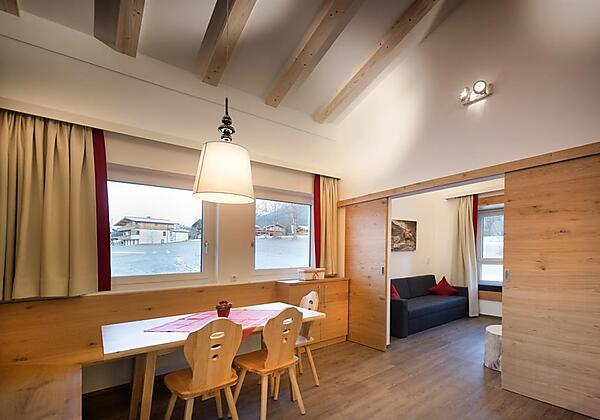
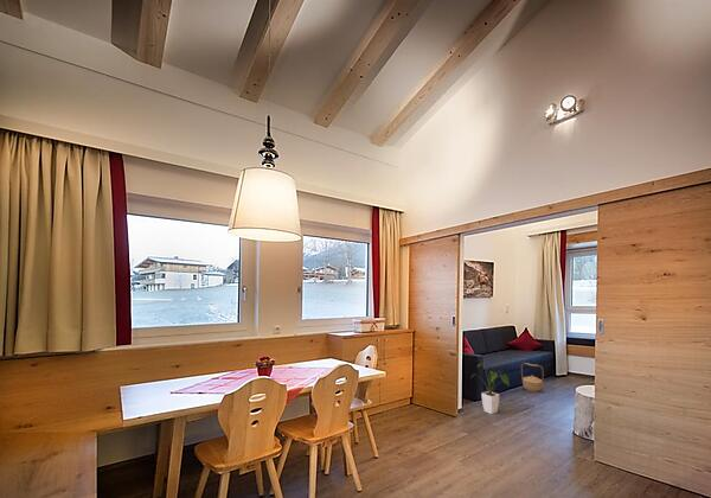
+ house plant [470,362,511,415]
+ basket [520,362,545,394]
